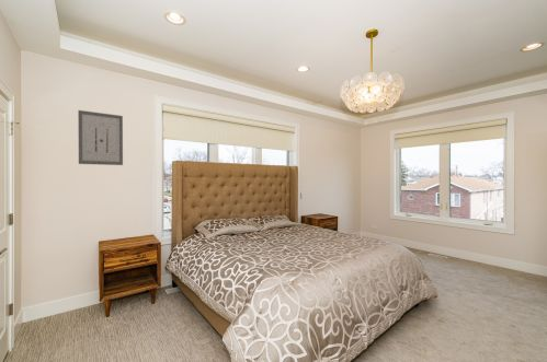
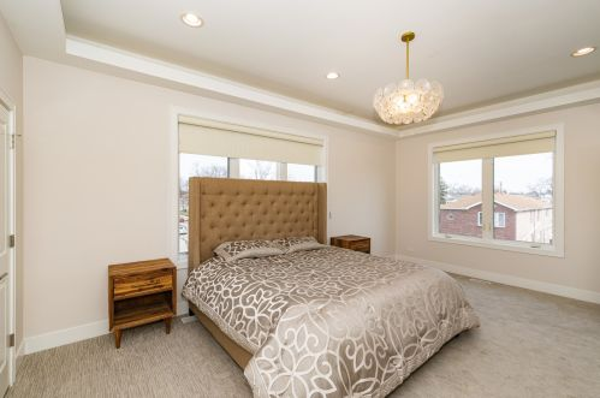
- wall art [77,109,124,166]
